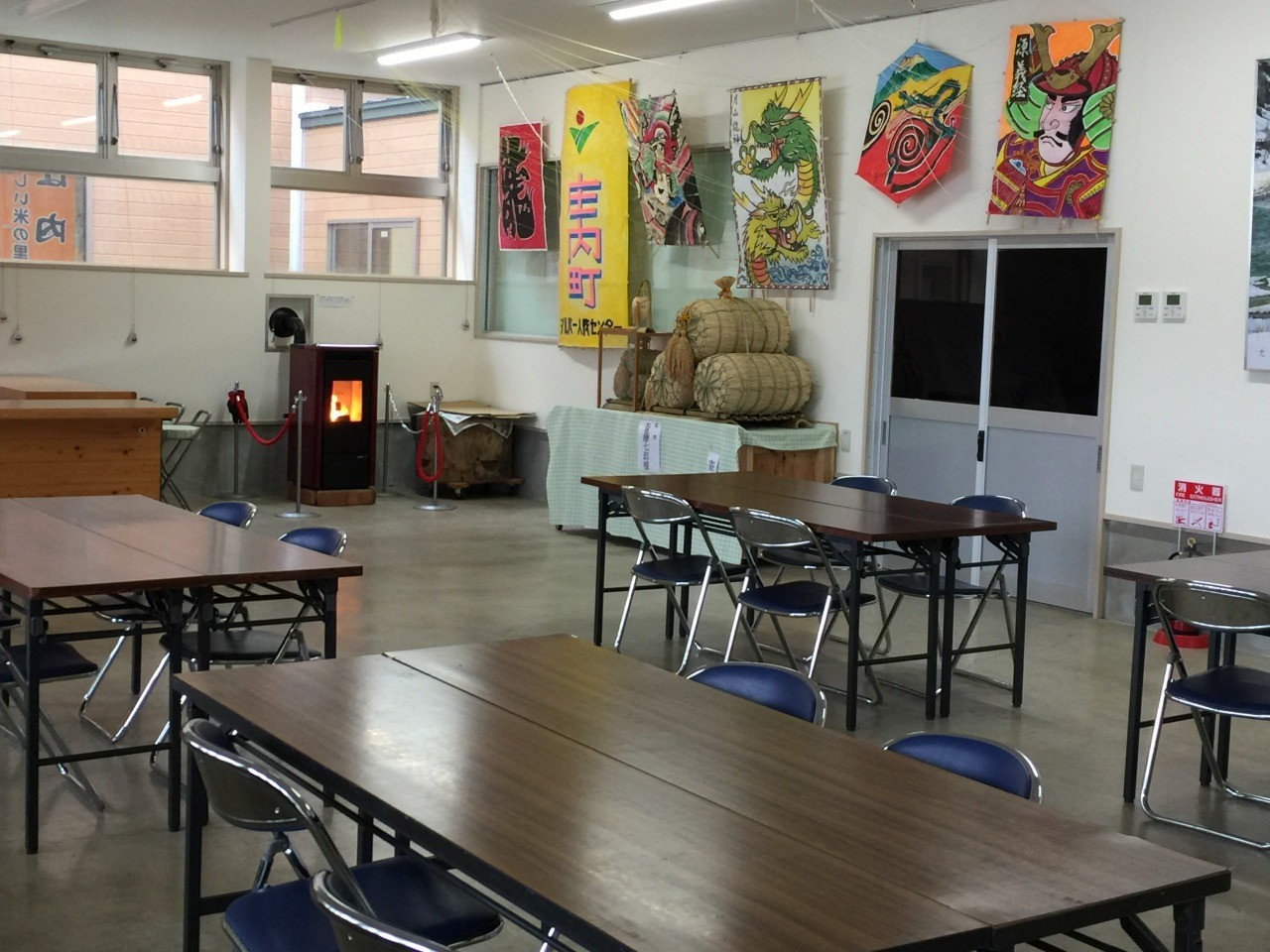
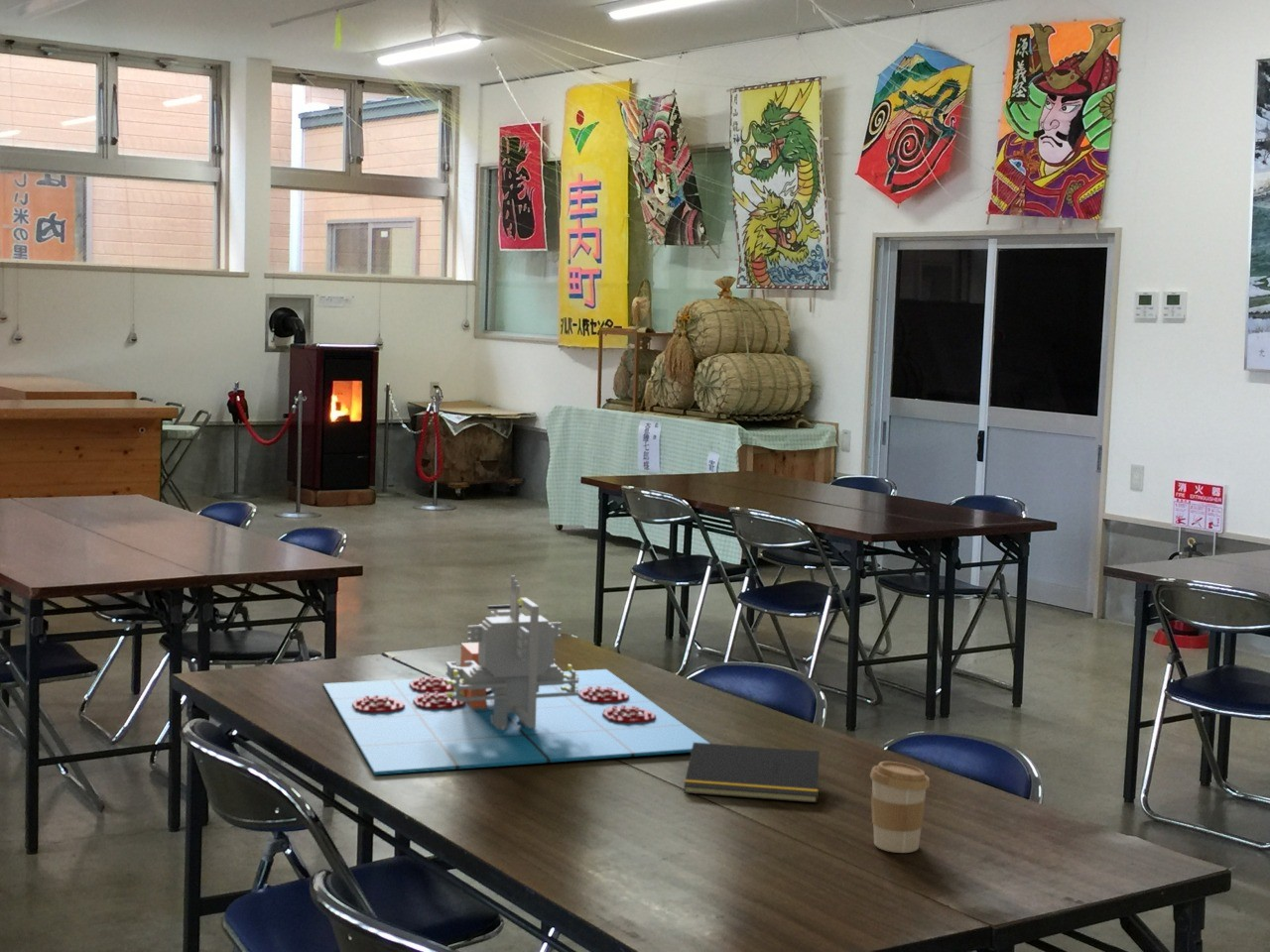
+ notepad [683,743,821,804]
+ coffee cup [869,761,931,854]
+ board game [322,574,710,775]
